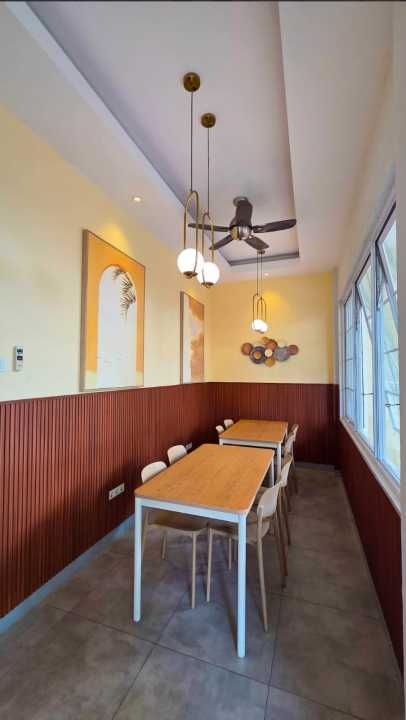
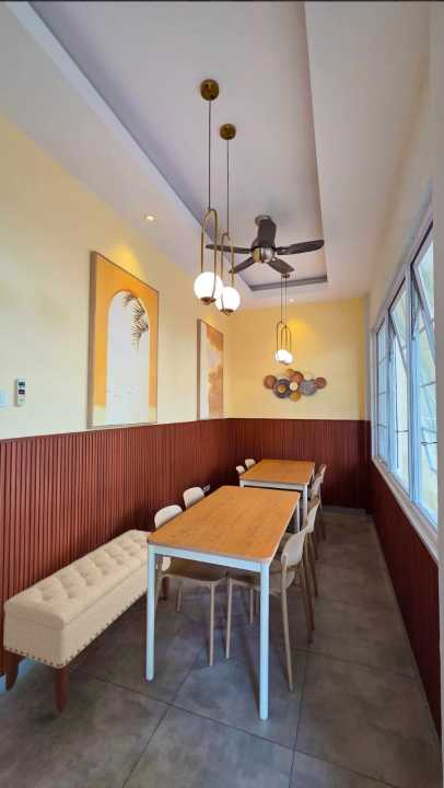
+ bench [2,529,172,715]
